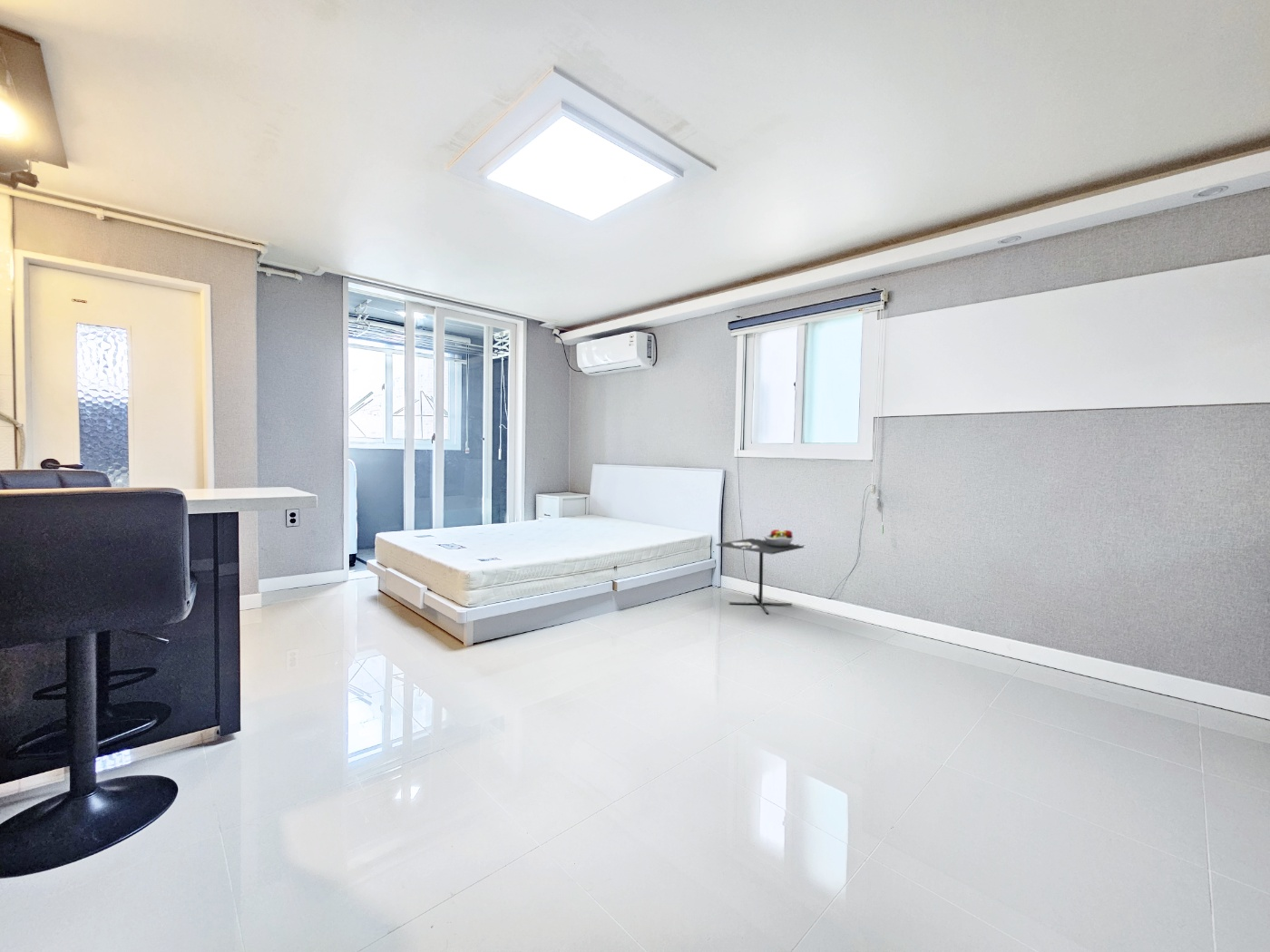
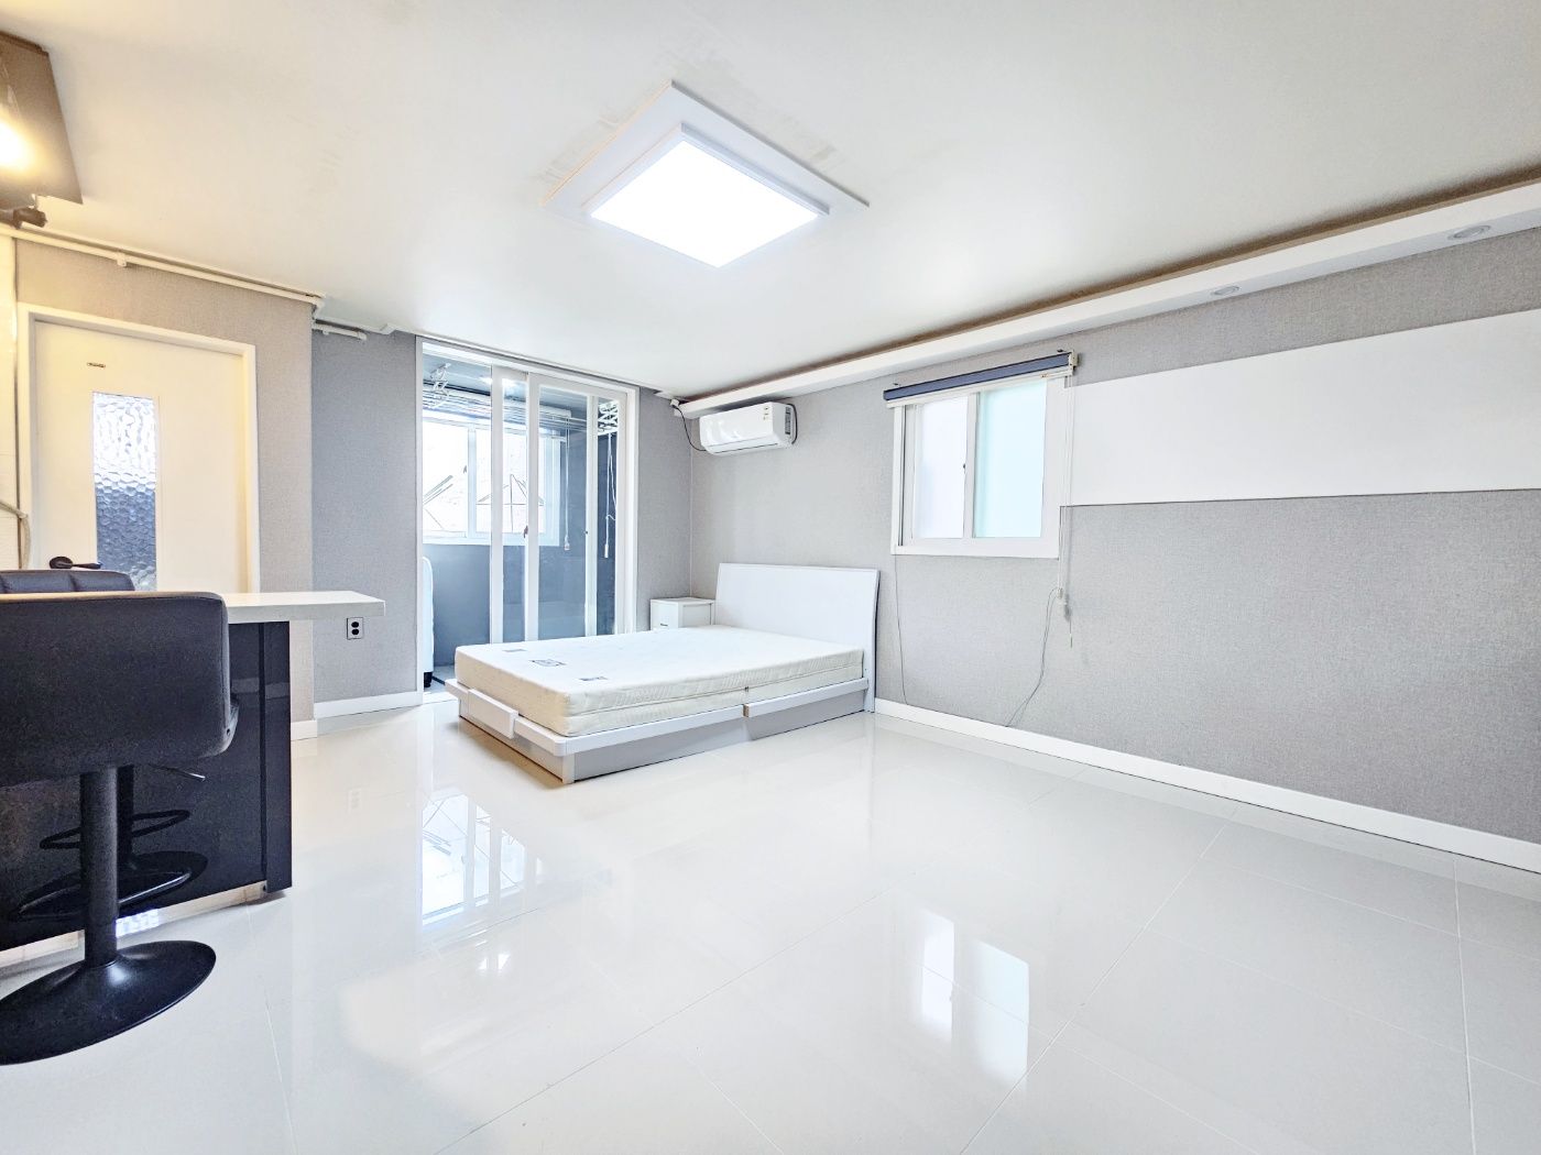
- kitchen table [715,529,805,615]
